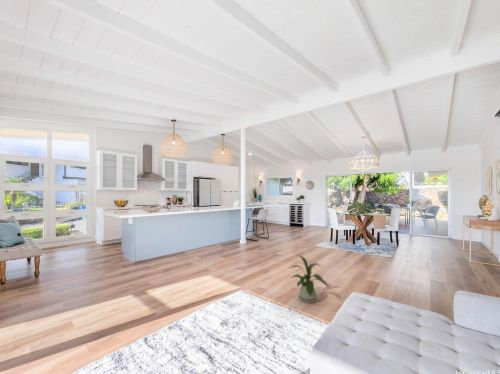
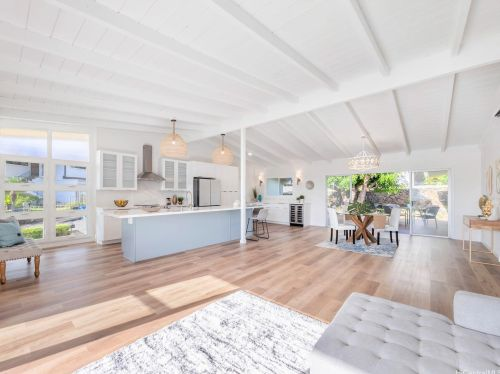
- house plant [289,254,330,304]
